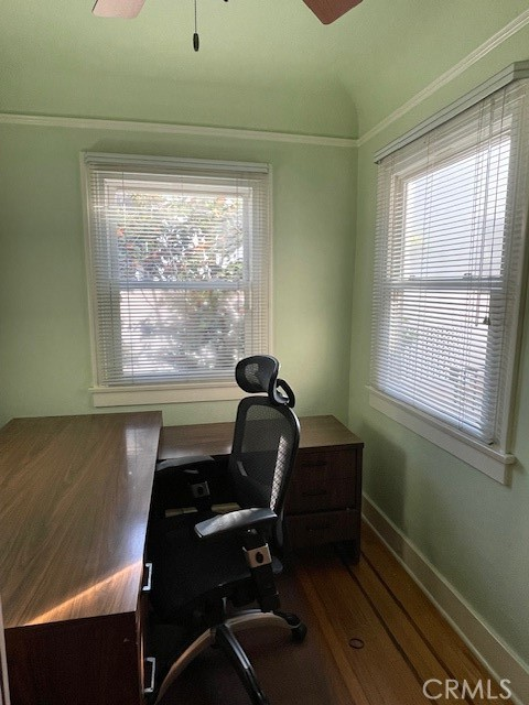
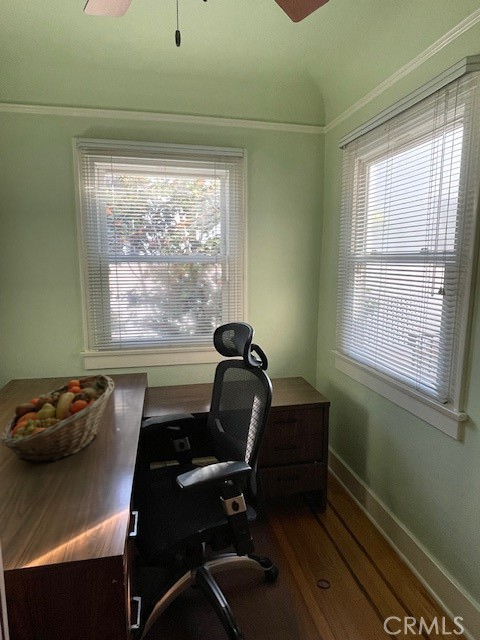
+ fruit basket [0,373,116,463]
